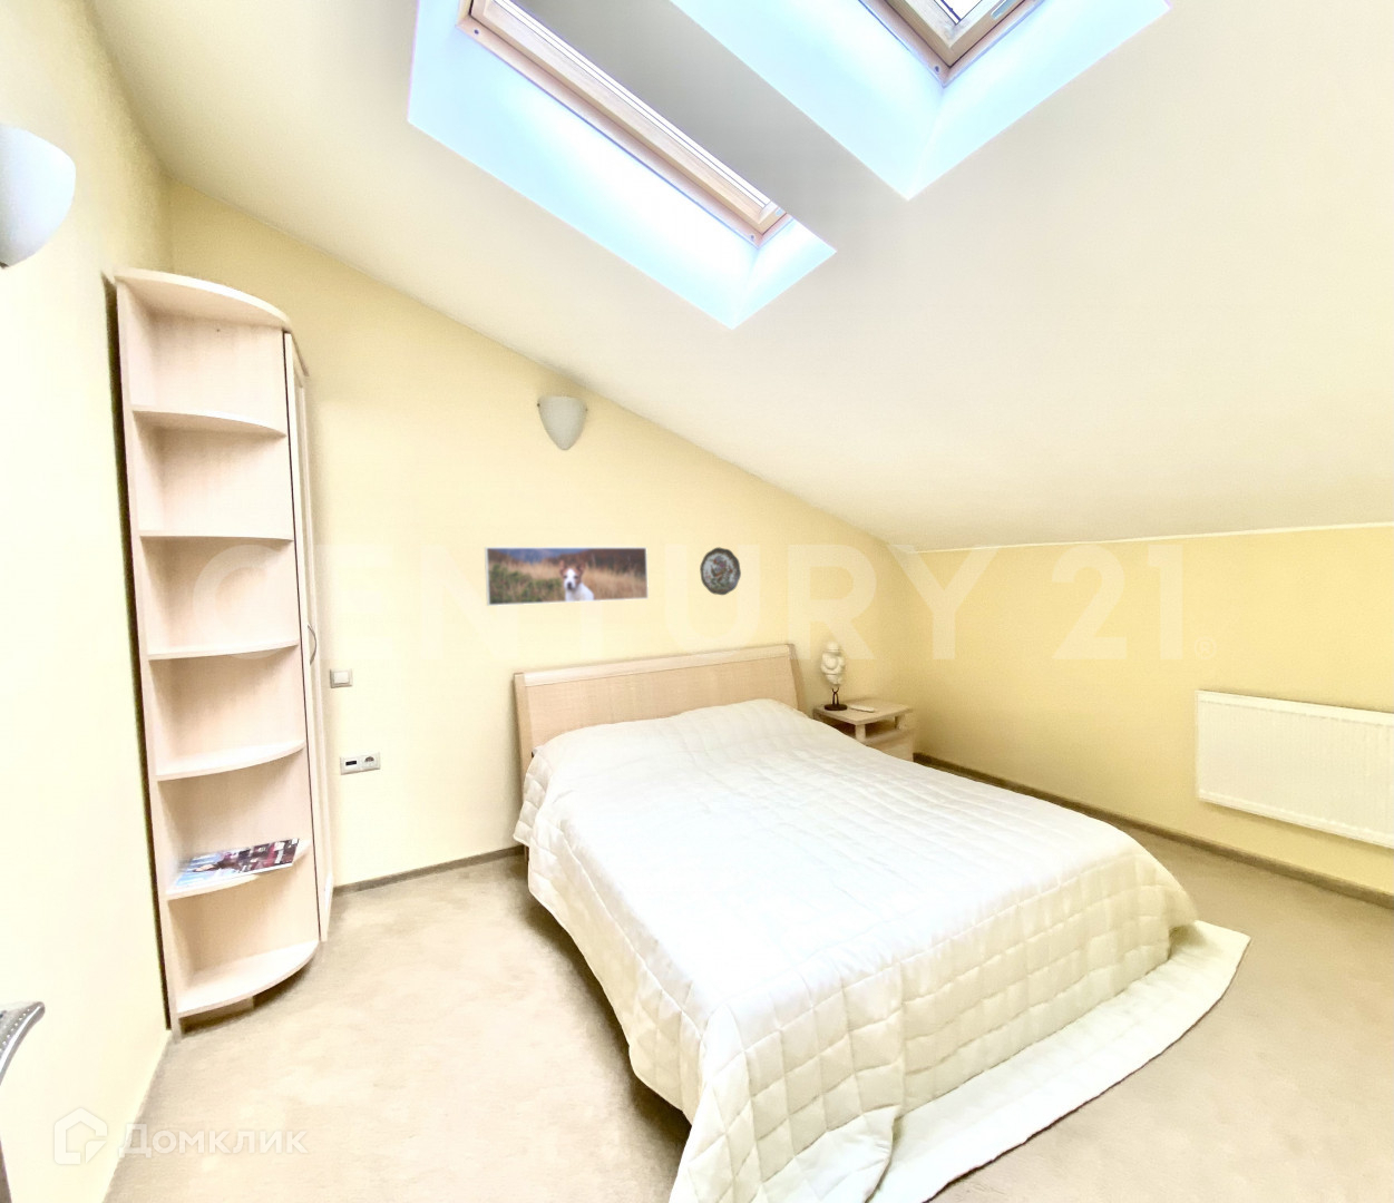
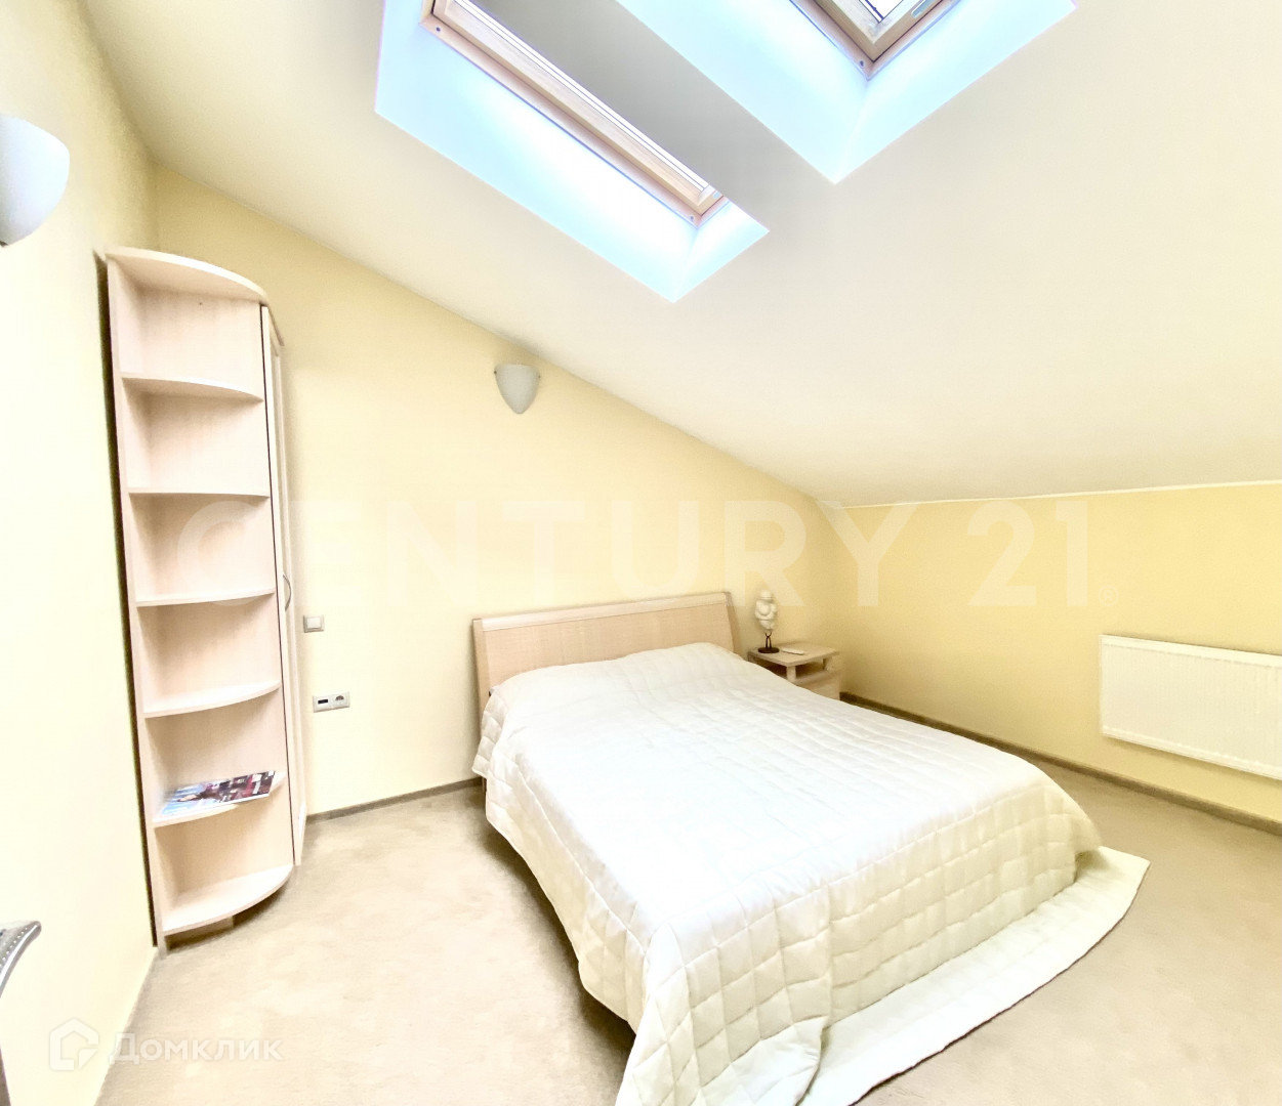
- decorative plate [698,546,742,596]
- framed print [484,546,650,607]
